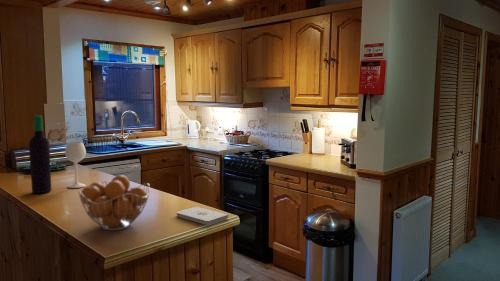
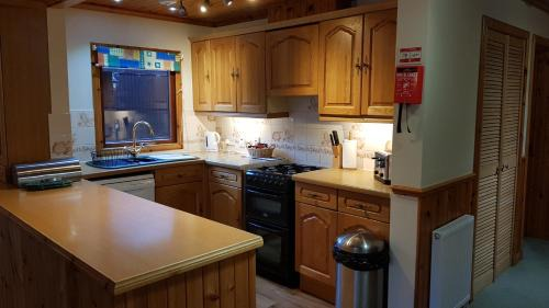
- wine bottle [28,114,87,194]
- notepad [175,206,229,226]
- fruit basket [77,174,151,231]
